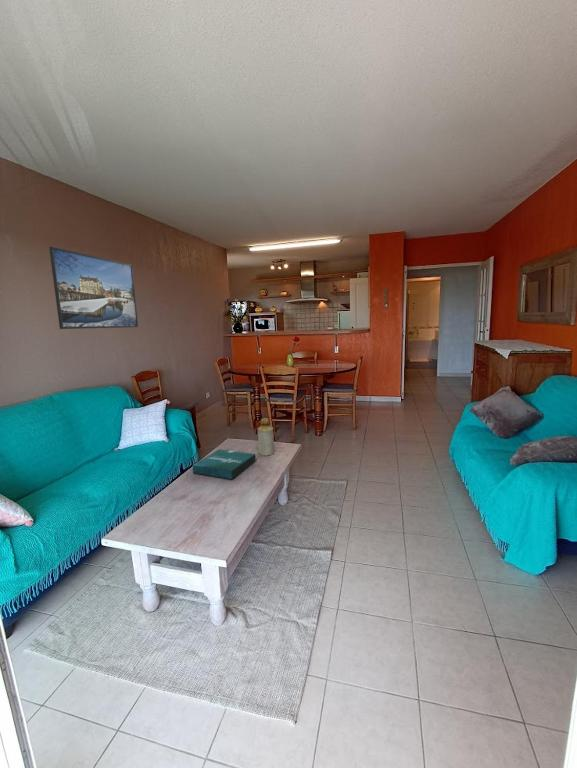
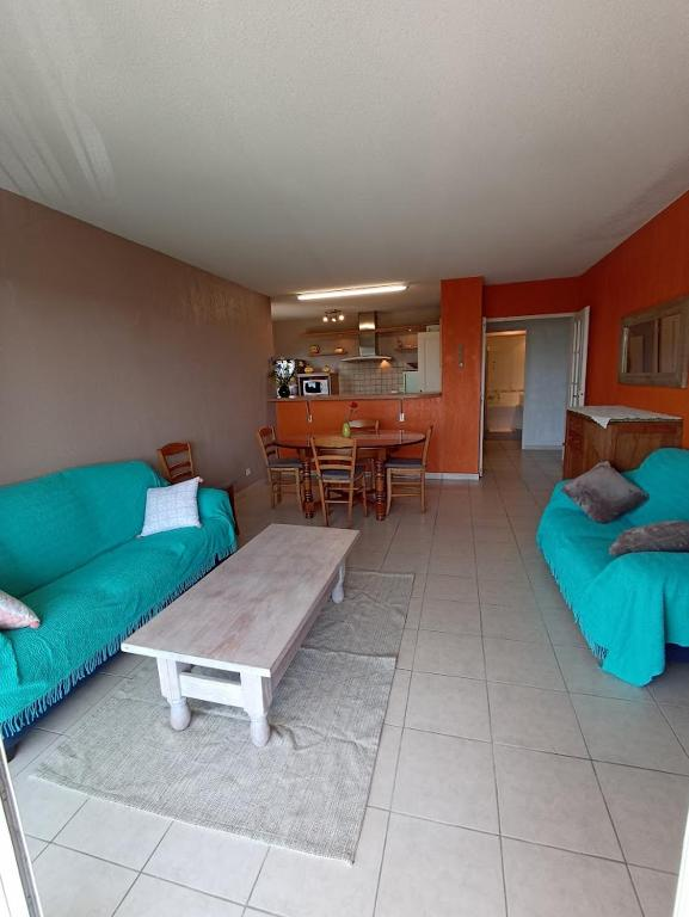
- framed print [48,246,139,330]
- pizza box [192,448,257,480]
- bottle [257,417,275,457]
